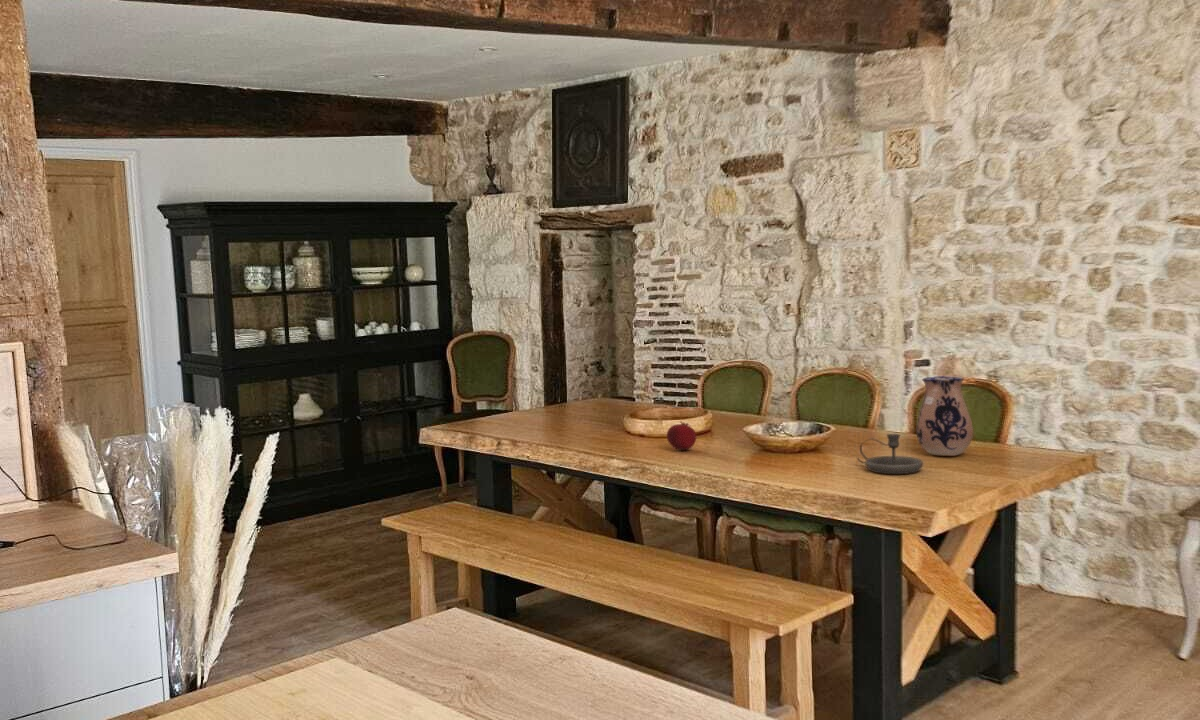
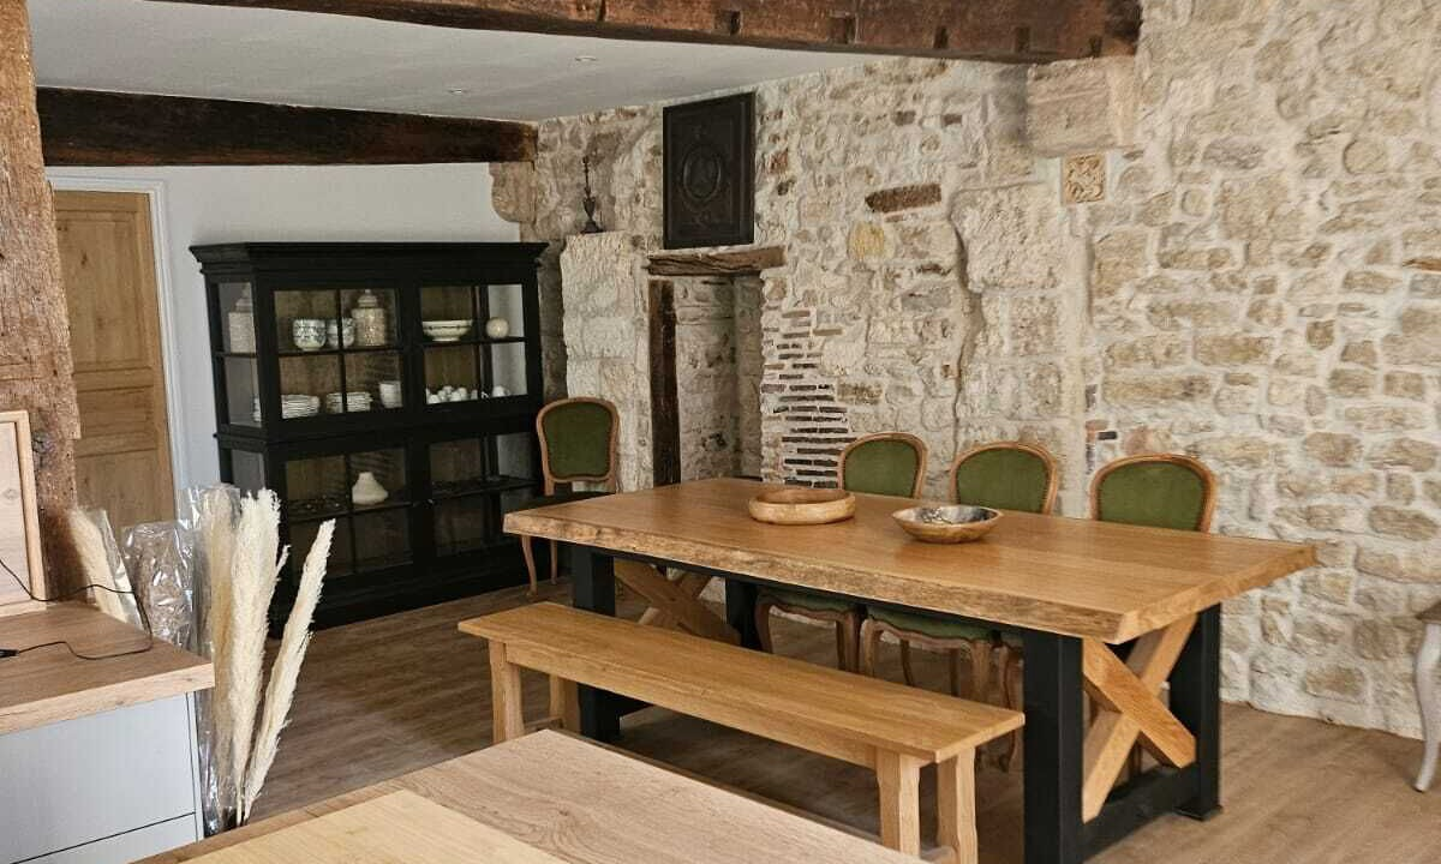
- candlestick [856,433,924,475]
- fruit [666,420,697,451]
- ceramic pitcher [915,375,974,457]
